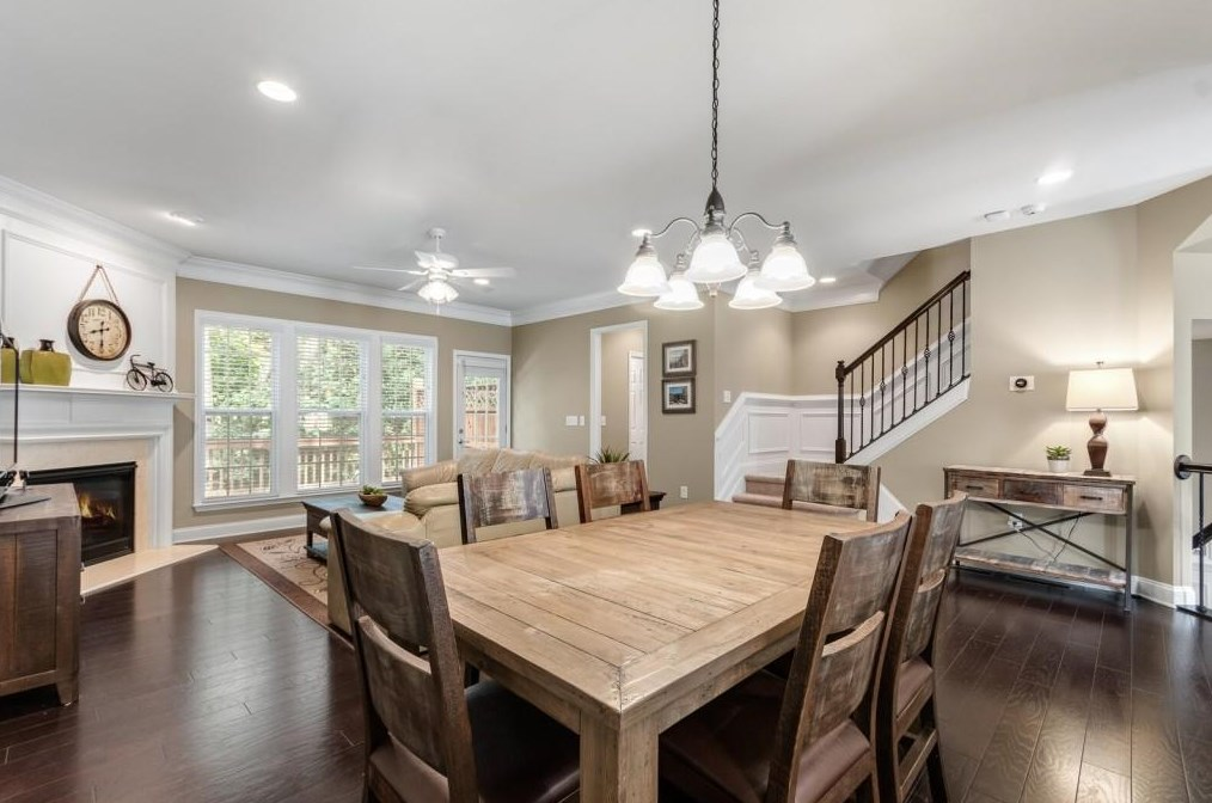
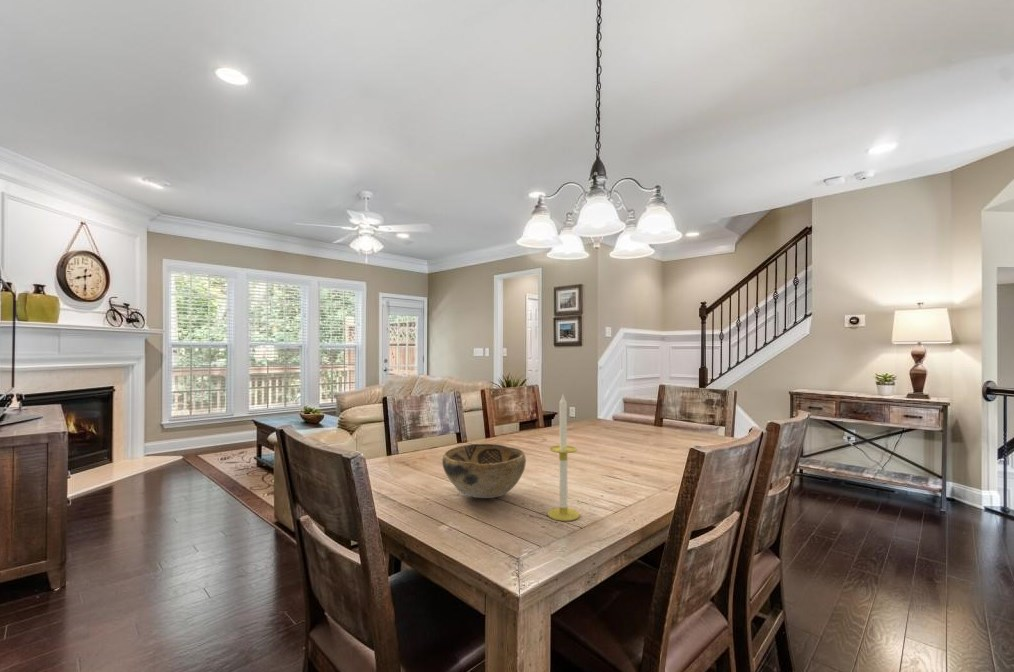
+ candle [546,394,581,522]
+ decorative bowl [441,443,527,499]
